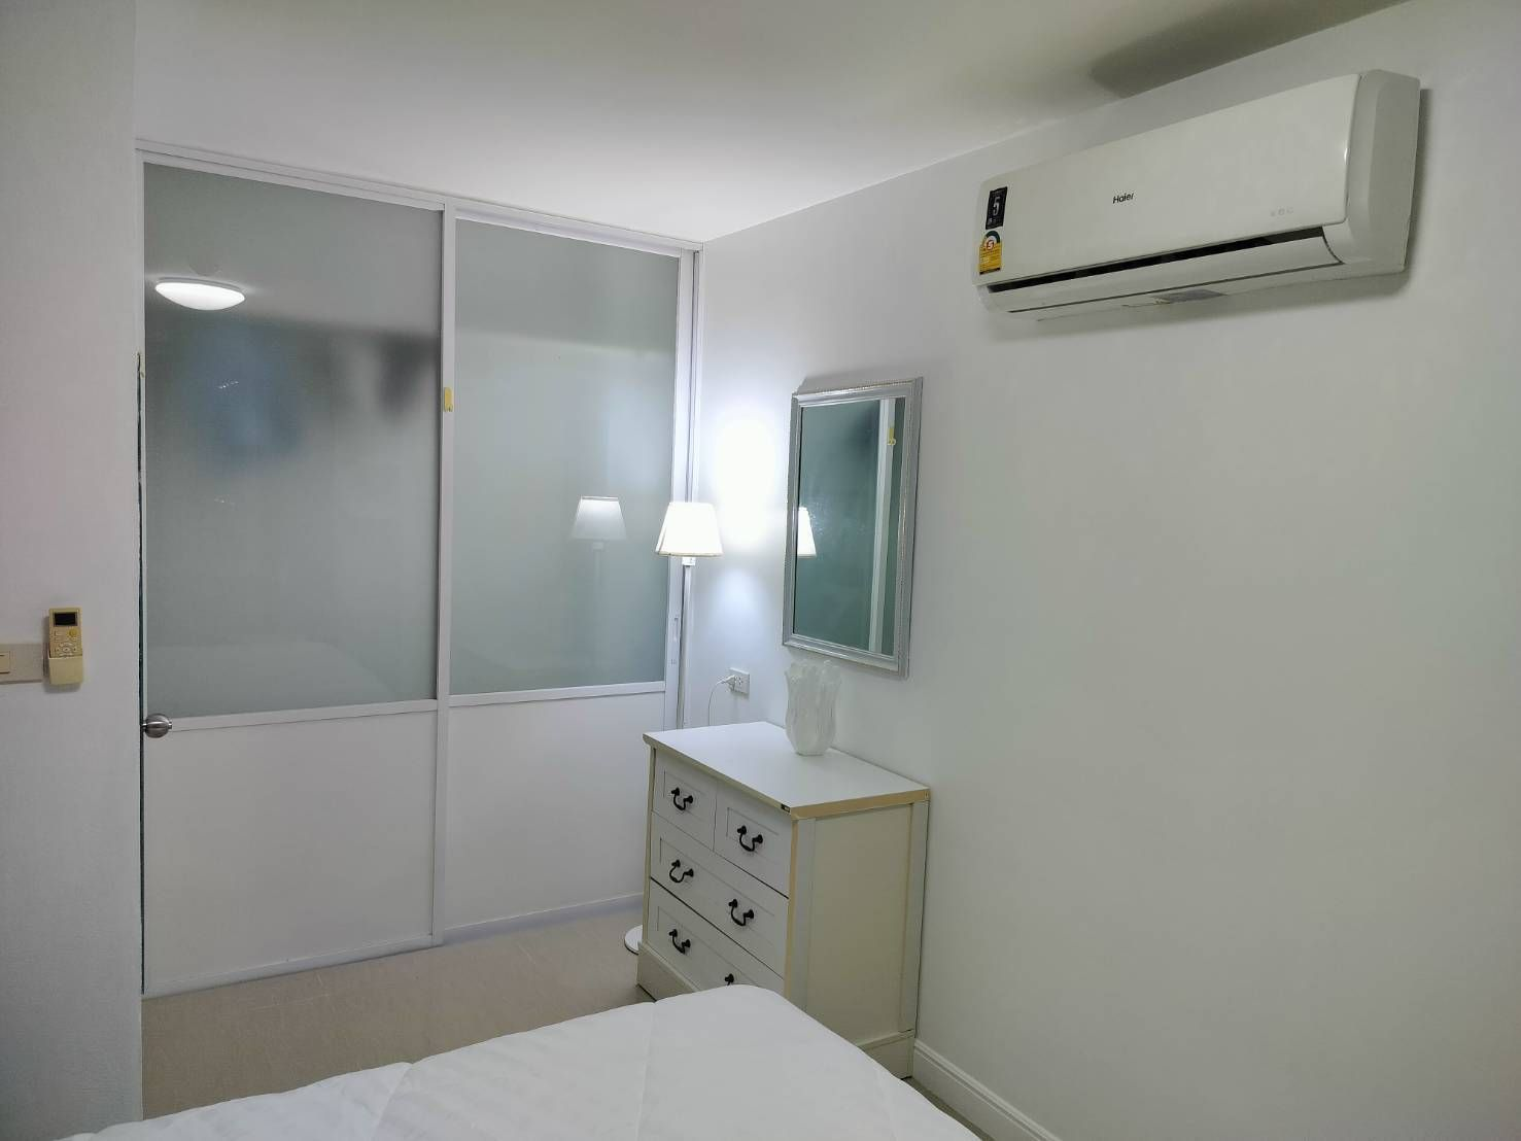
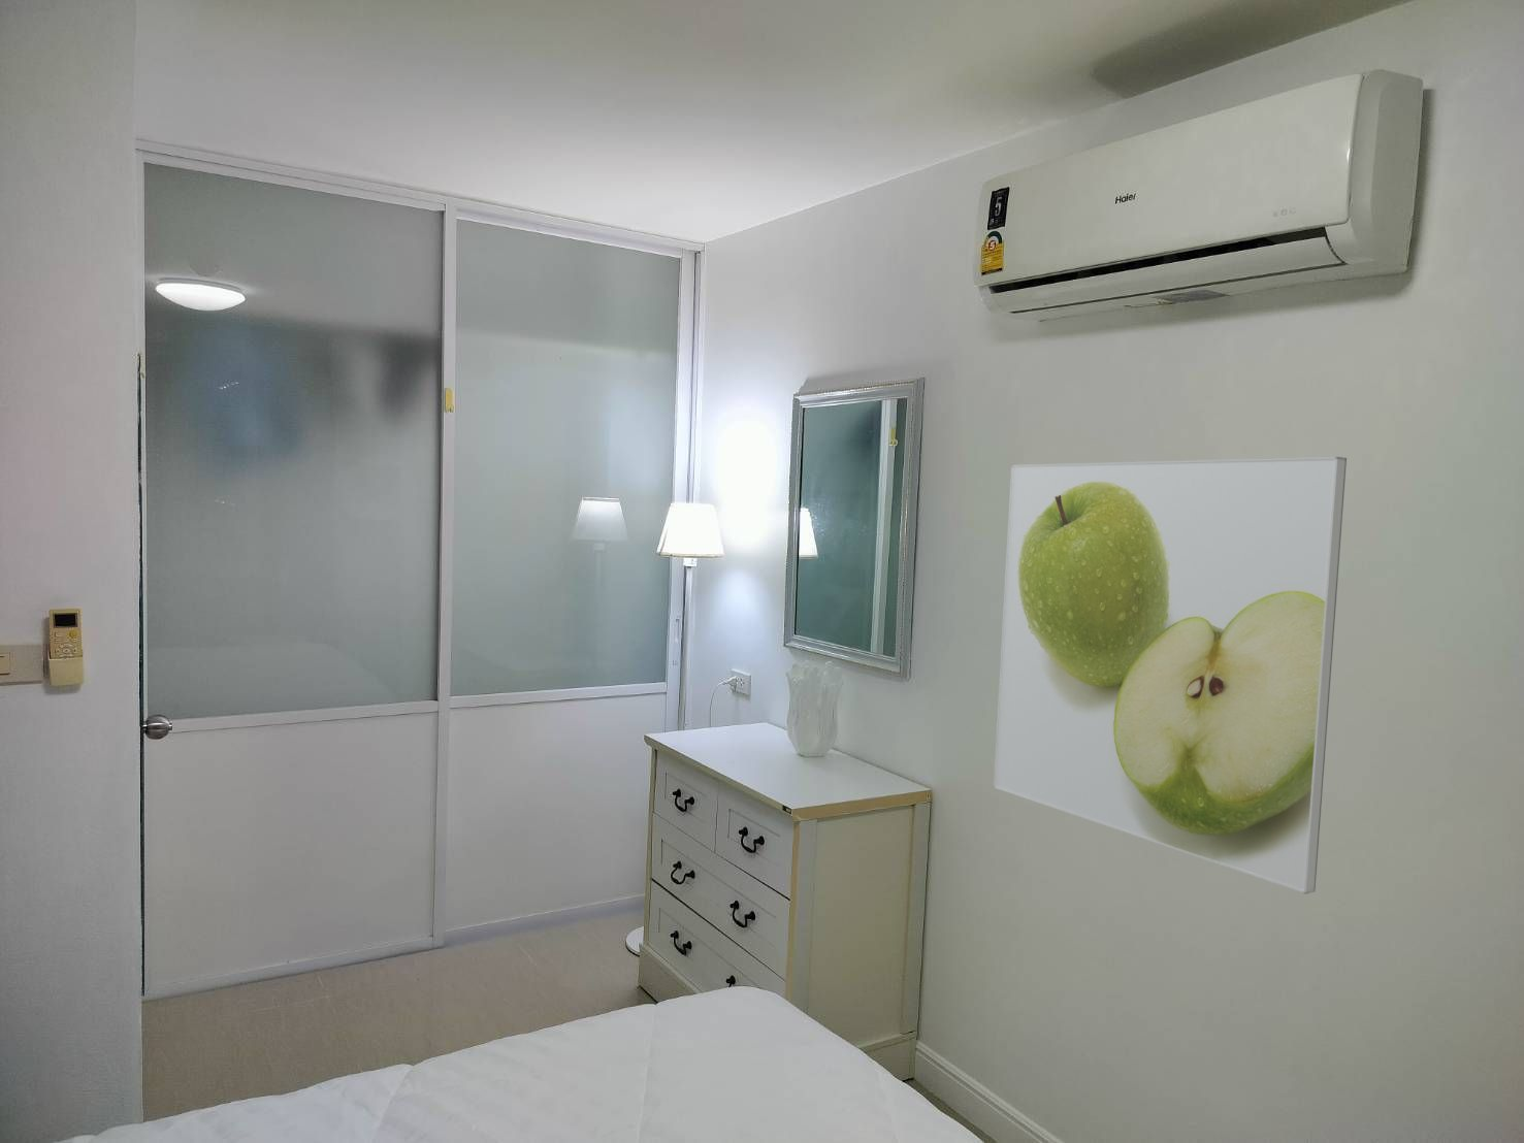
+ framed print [993,456,1347,896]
